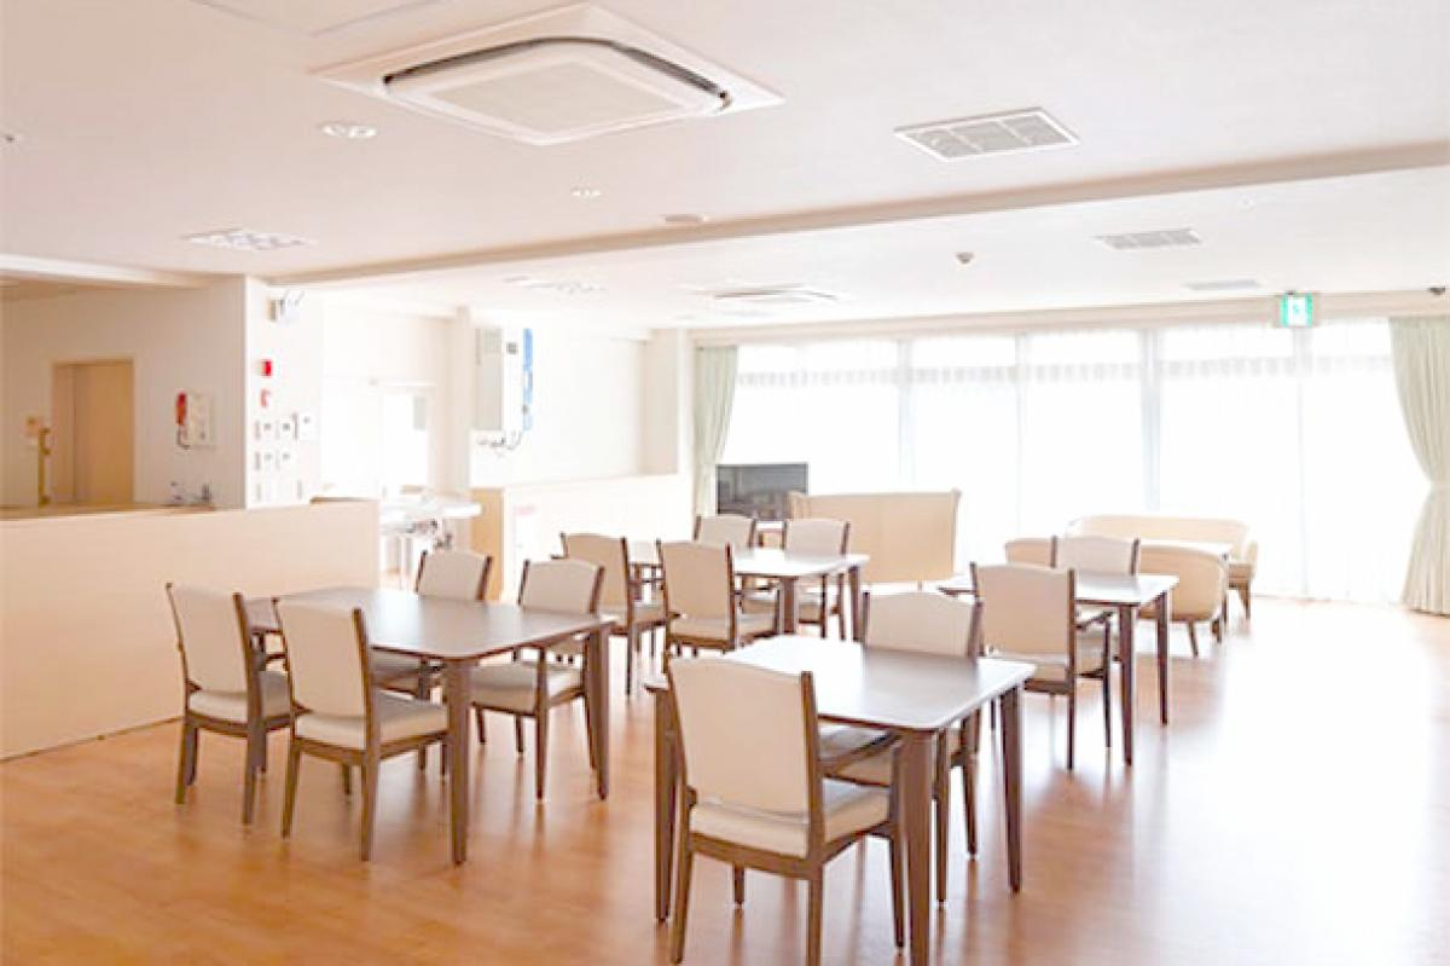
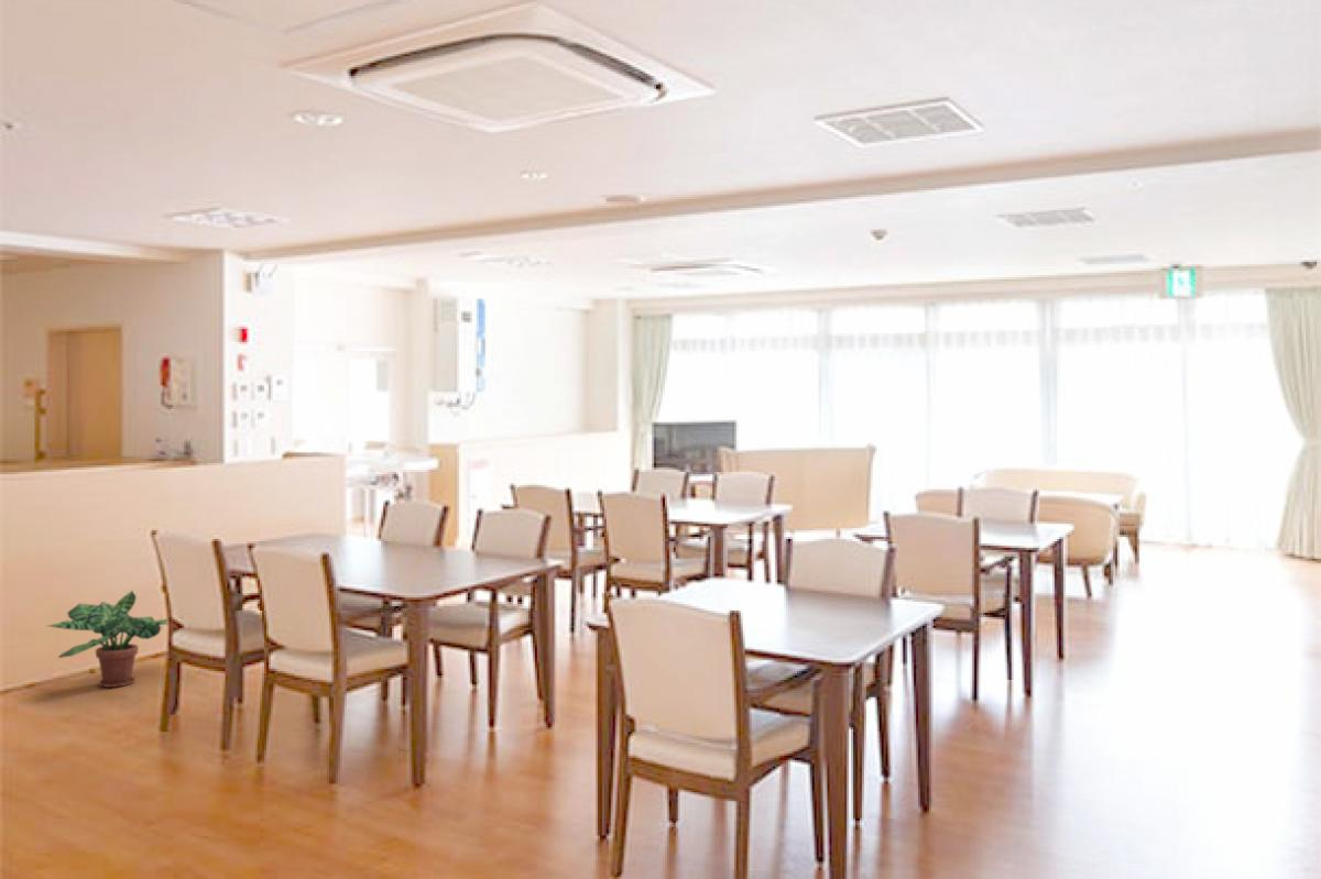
+ potted plant [47,590,168,689]
